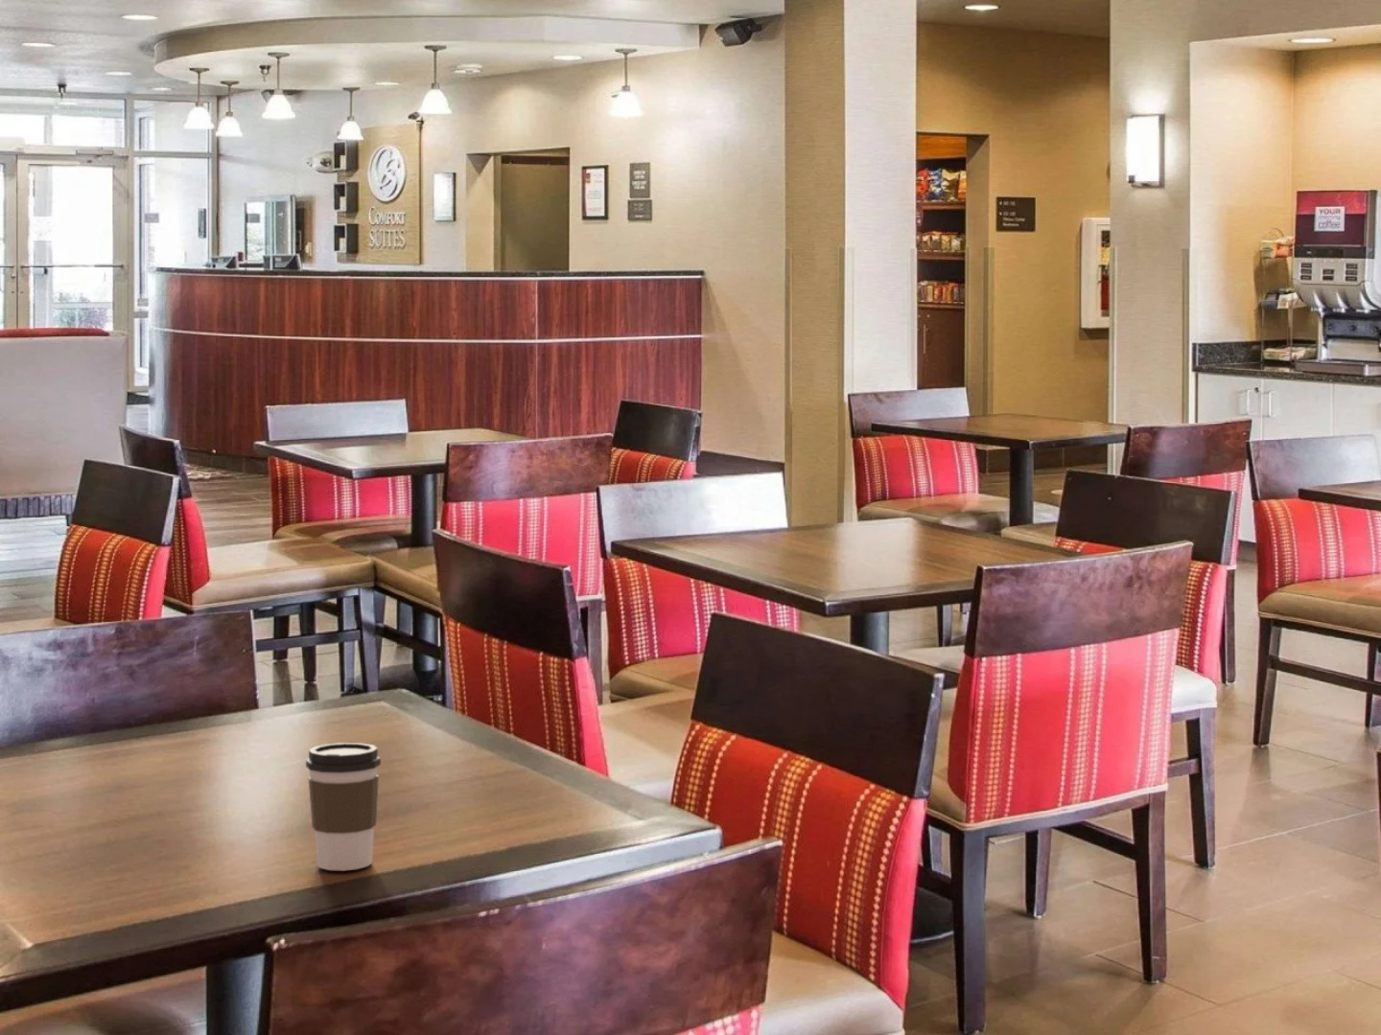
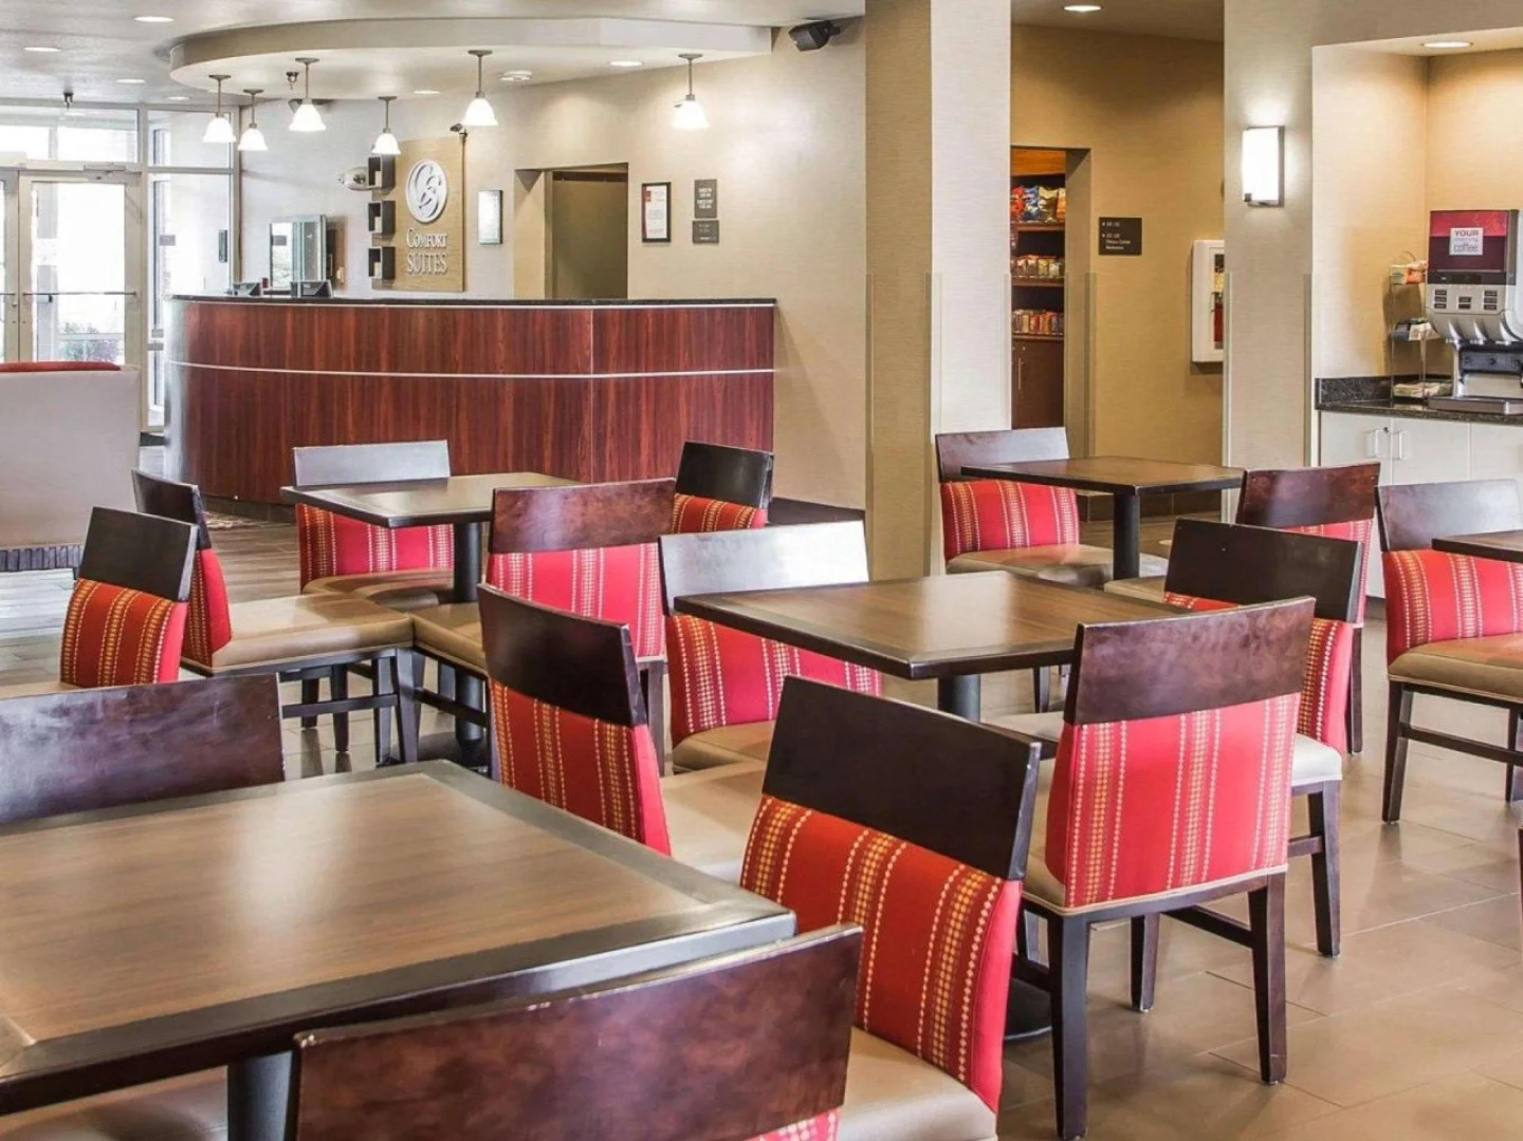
- coffee cup [304,741,382,872]
